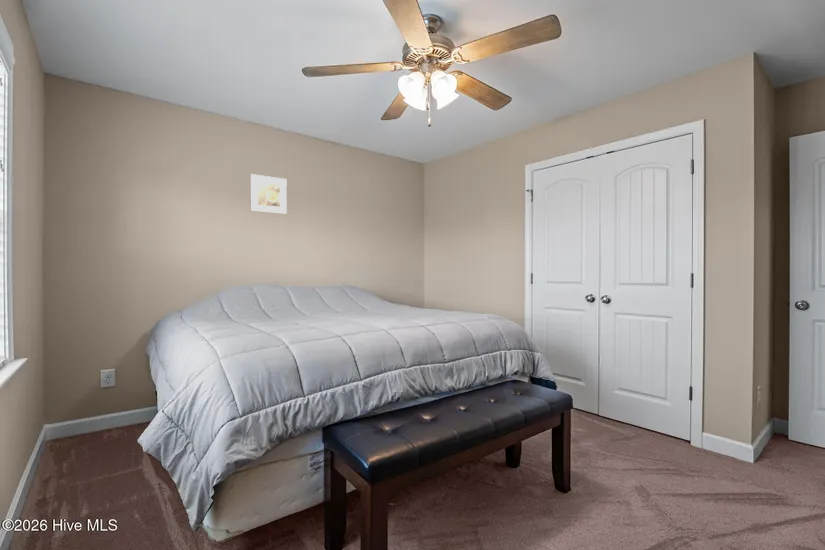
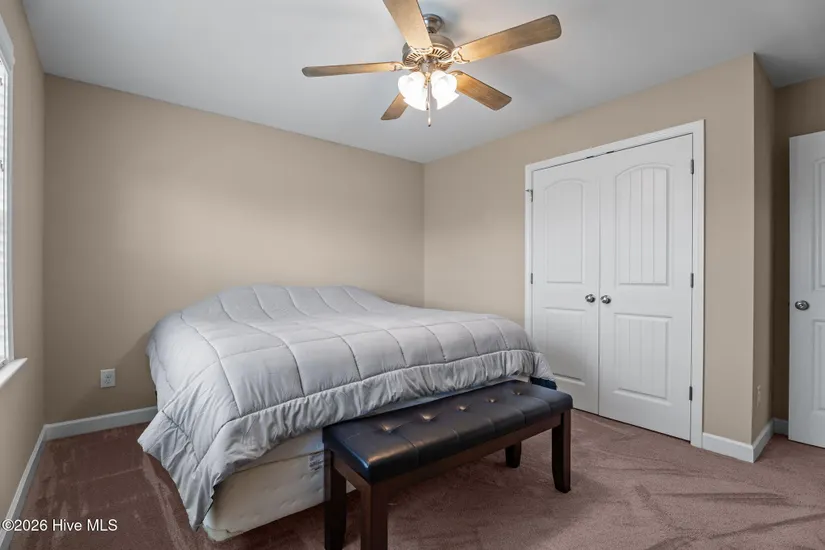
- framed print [249,173,288,215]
